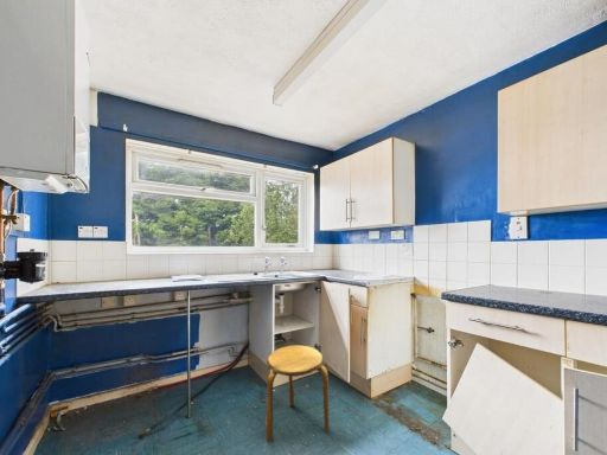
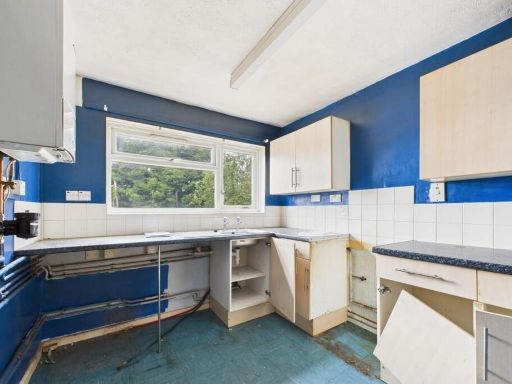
- stool [264,345,330,443]
